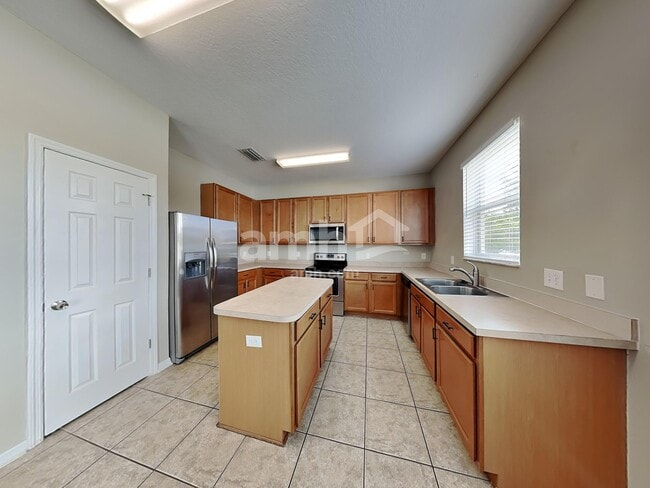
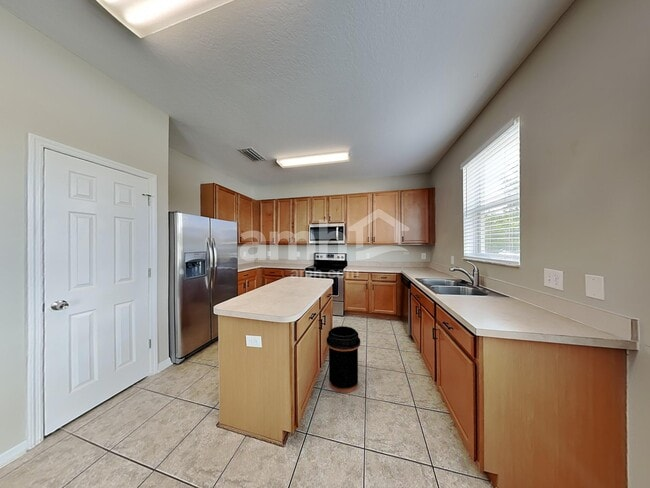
+ trash can [326,325,361,394]
